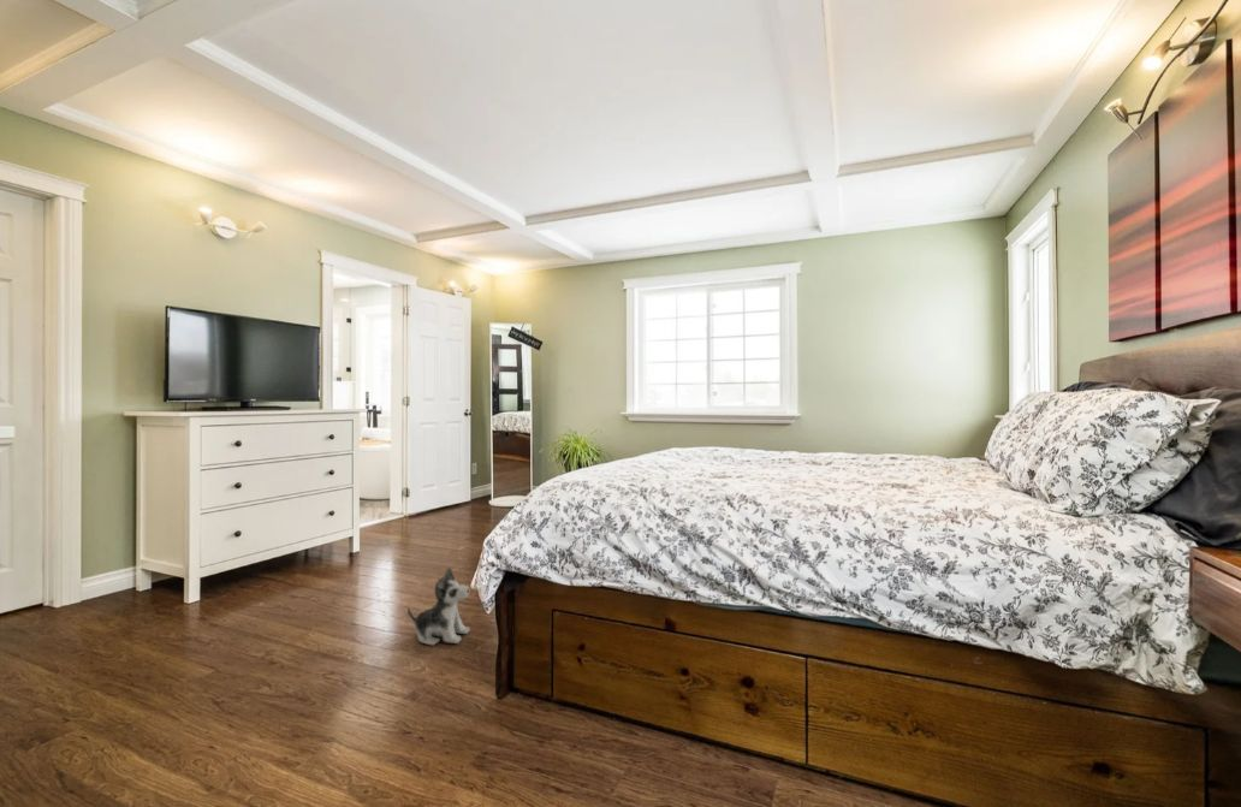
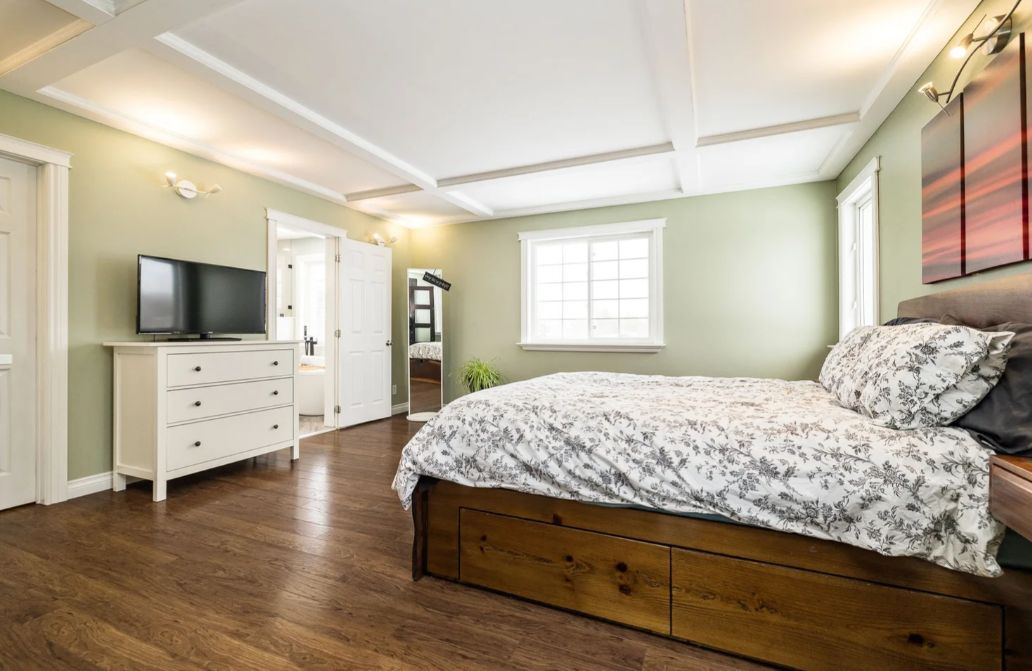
- plush toy [406,566,470,646]
